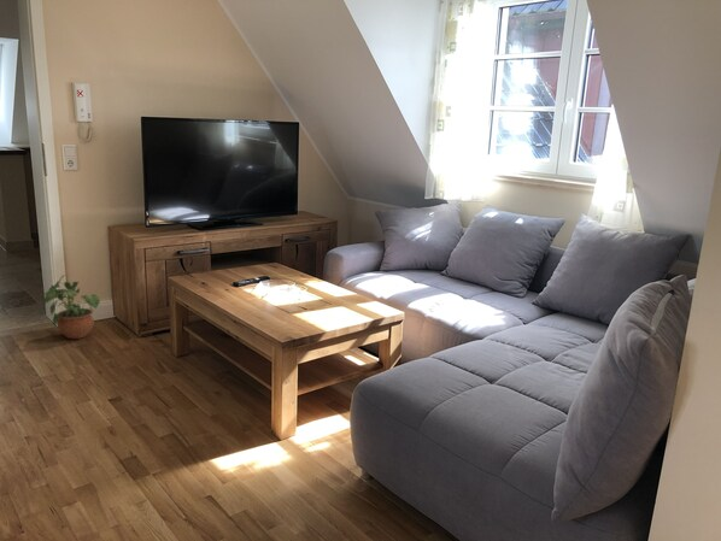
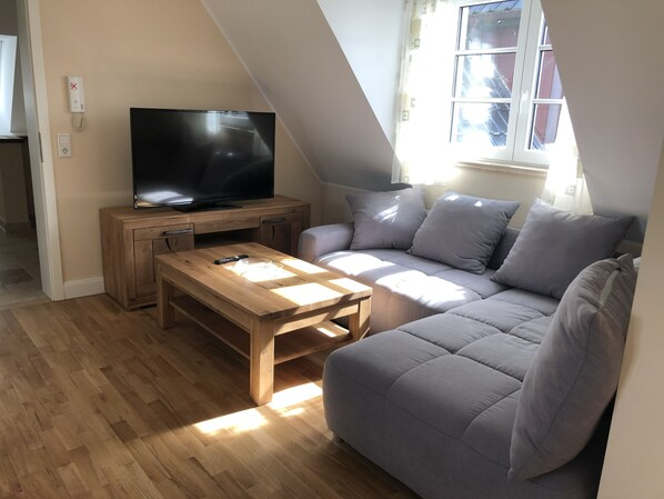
- potted plant [41,275,101,340]
